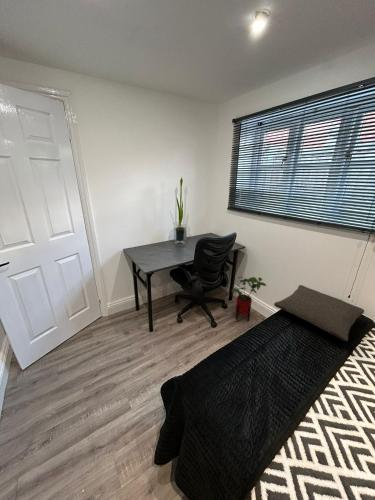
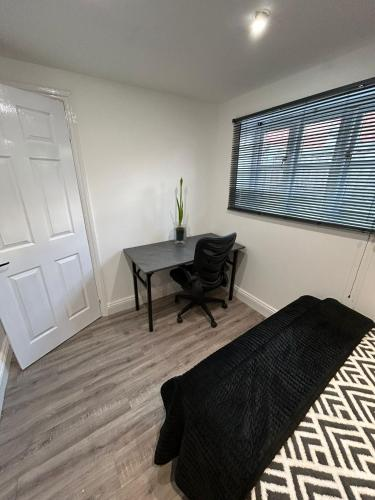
- pillow [273,284,365,343]
- house plant [230,276,268,322]
